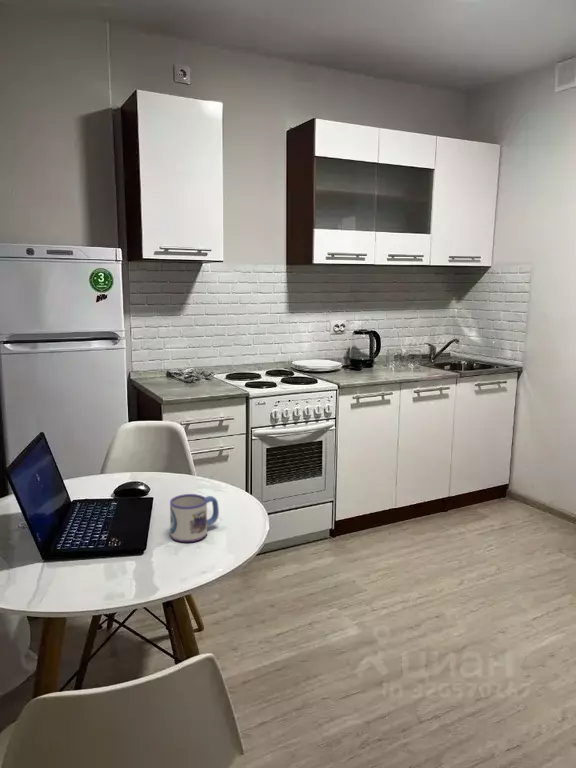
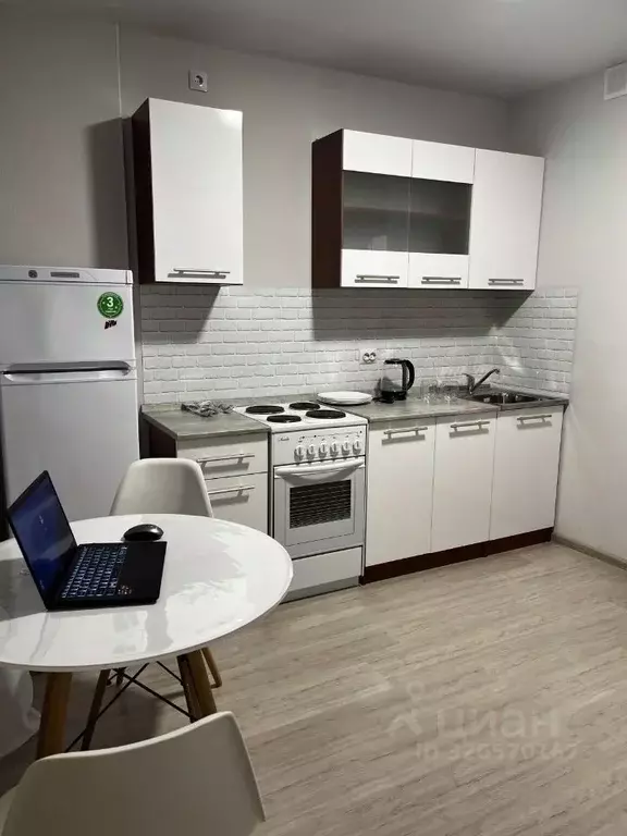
- mug [169,493,220,543]
